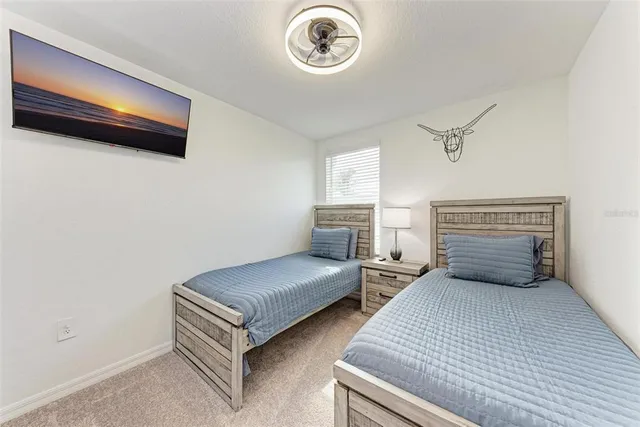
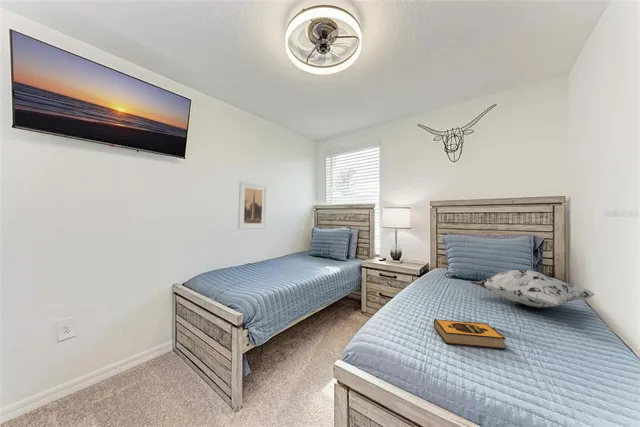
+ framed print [237,181,268,230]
+ decorative pillow [470,269,597,309]
+ hardback book [433,318,507,350]
